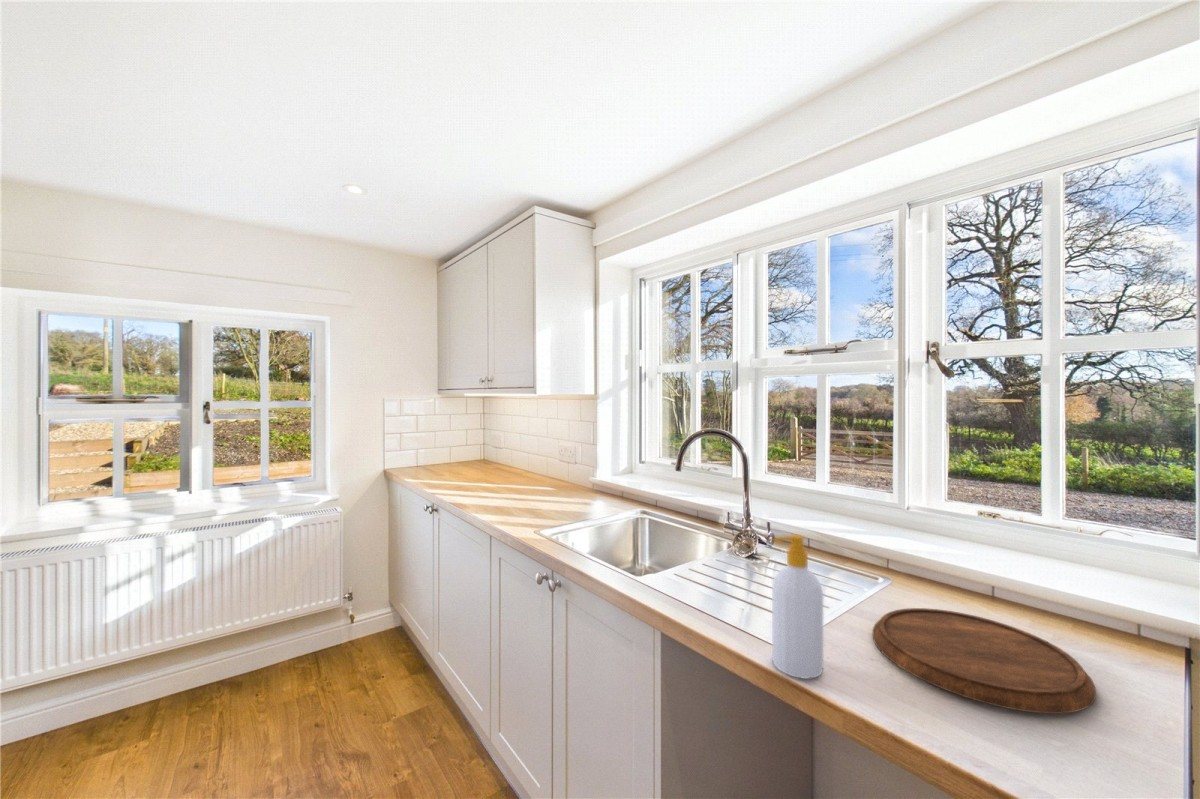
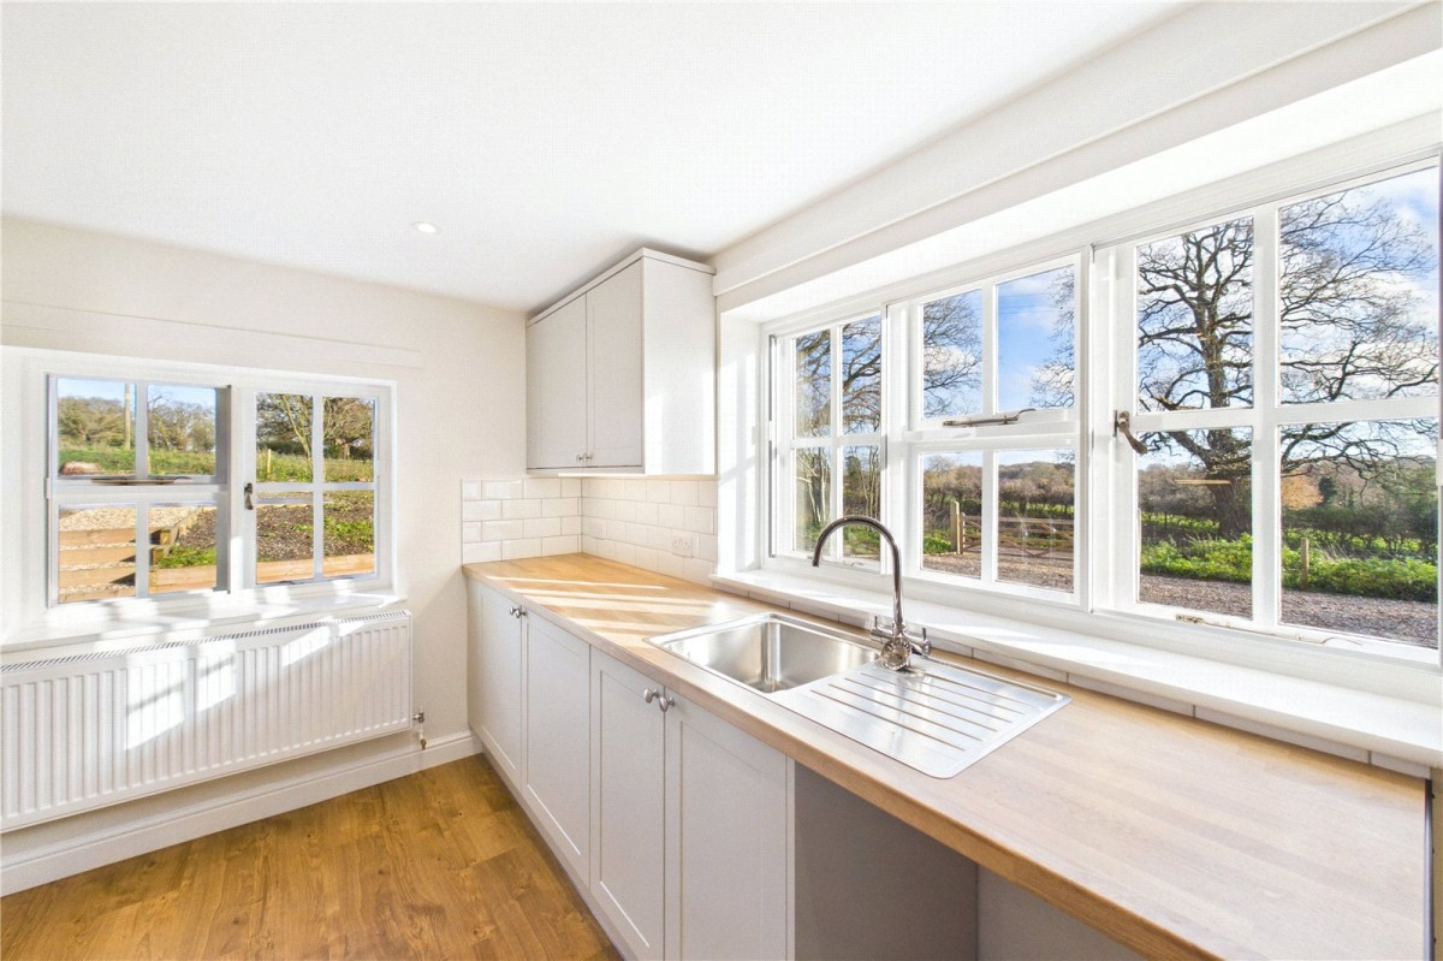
- cutting board [872,607,1097,715]
- soap bottle [771,533,824,680]
